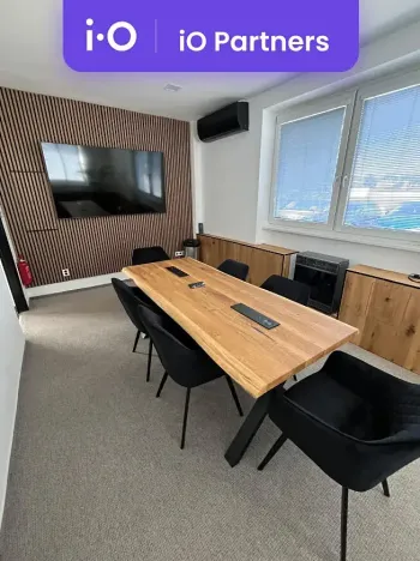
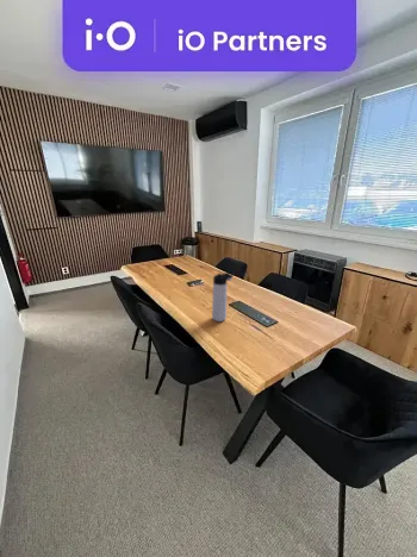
+ thermos bottle [211,271,235,323]
